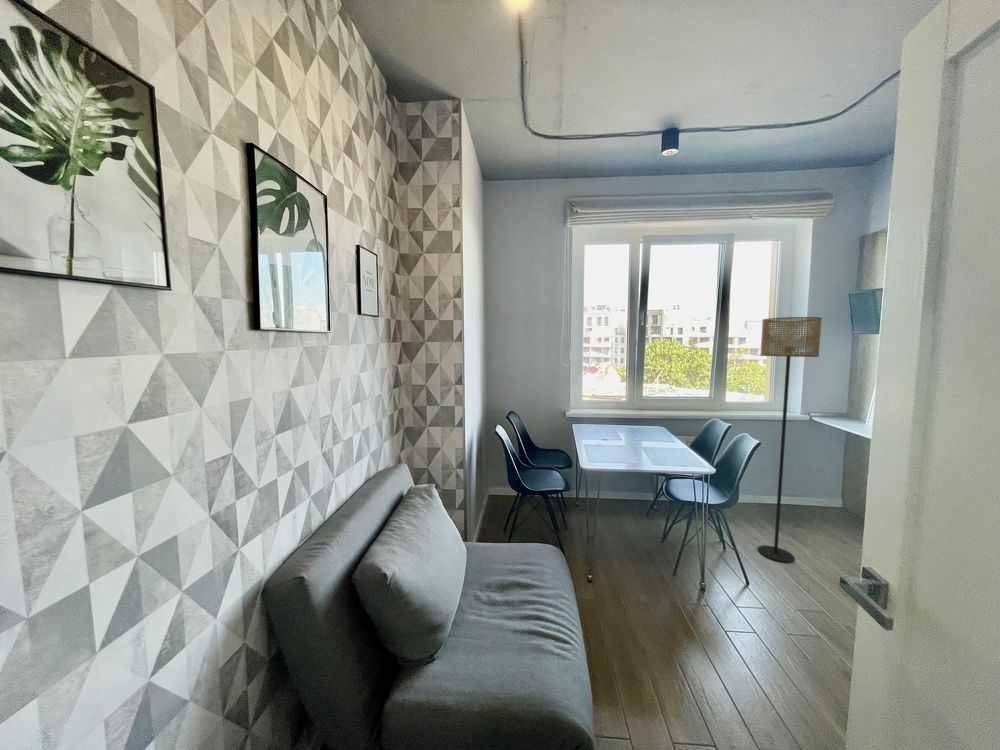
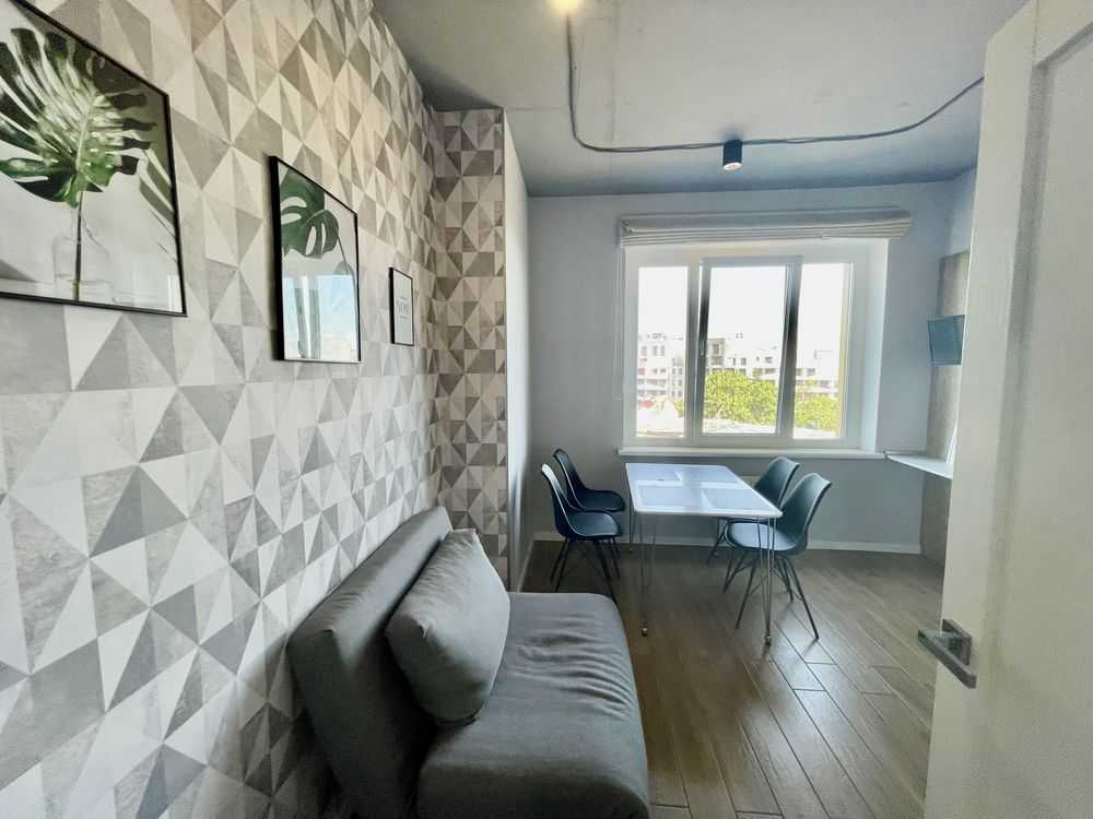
- floor lamp [757,316,823,563]
